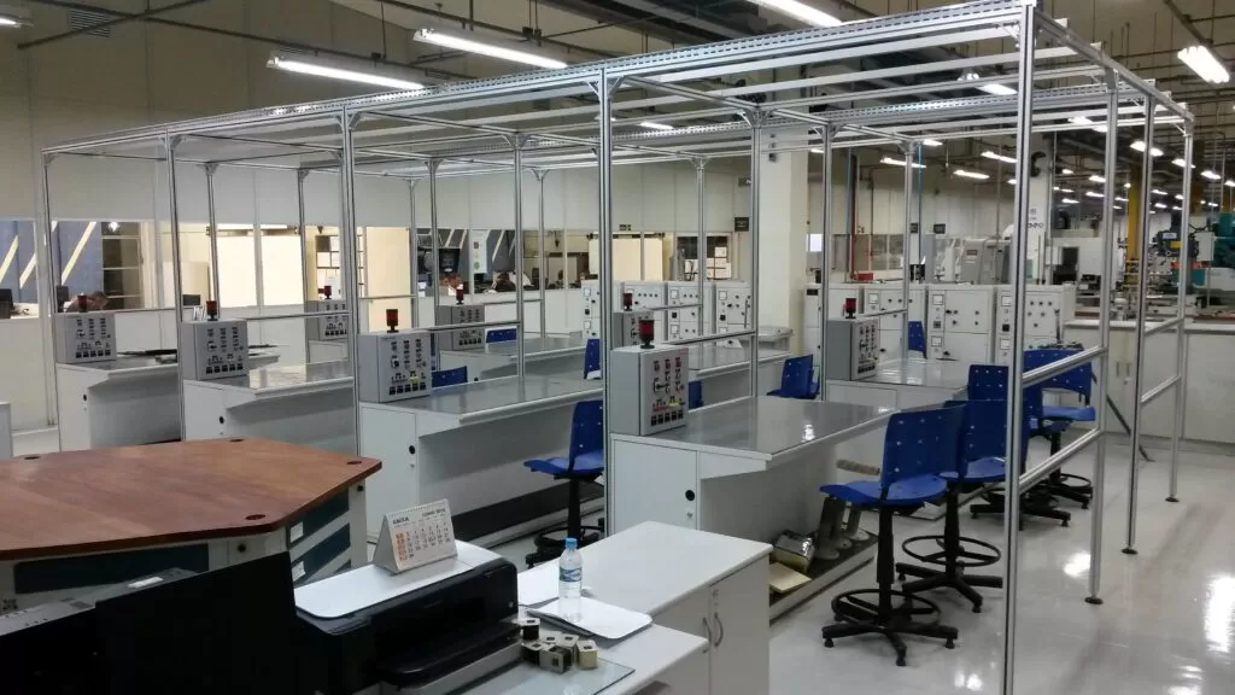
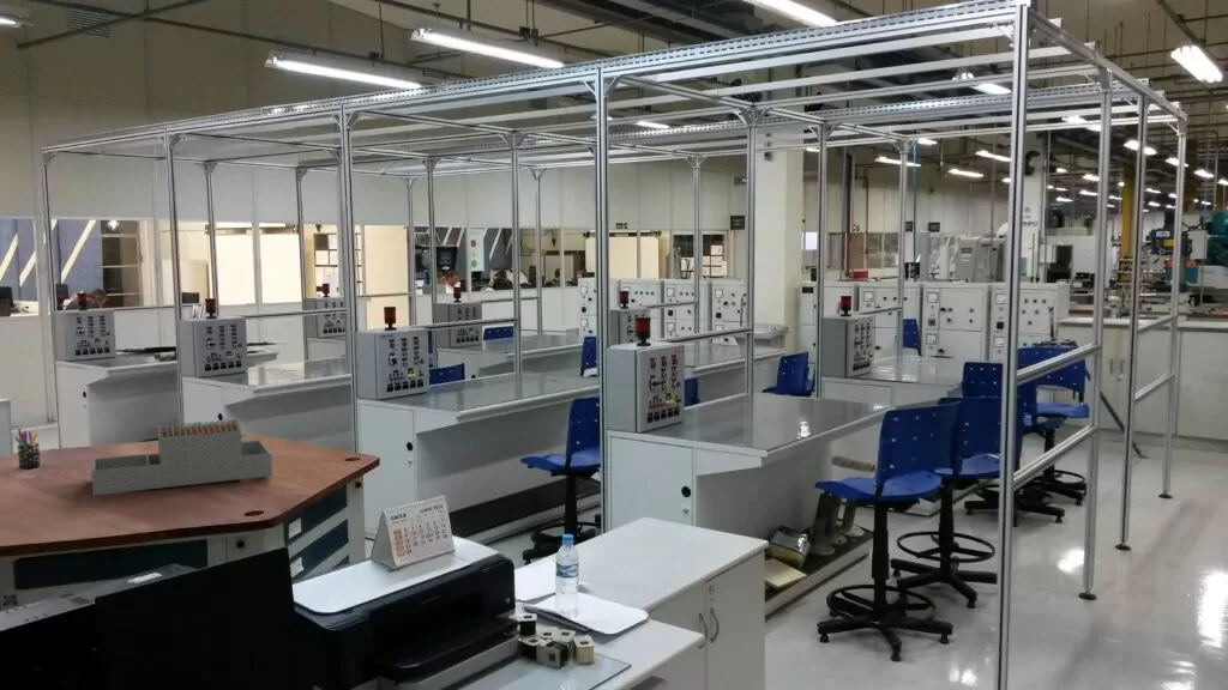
+ pen holder [13,428,42,470]
+ architectural model [90,418,273,496]
